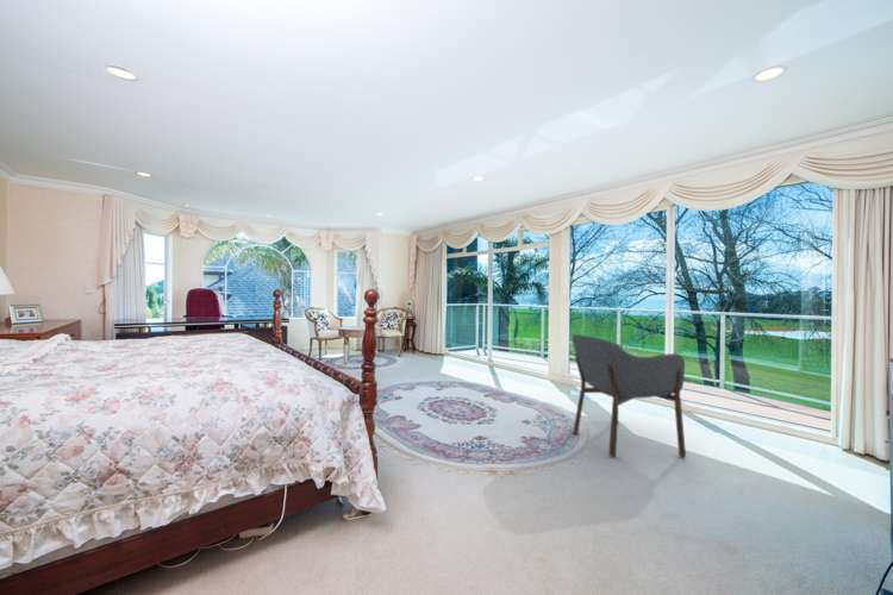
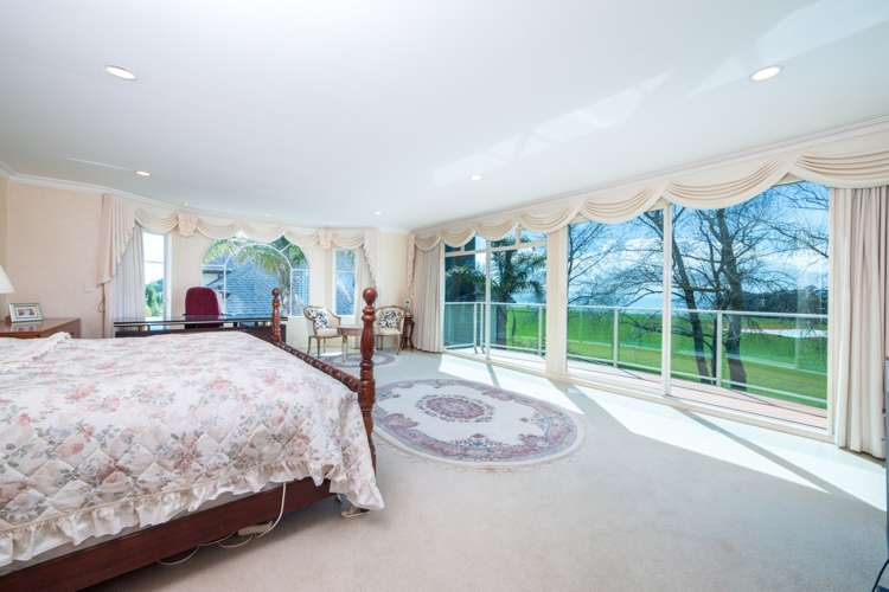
- armchair [570,333,687,458]
